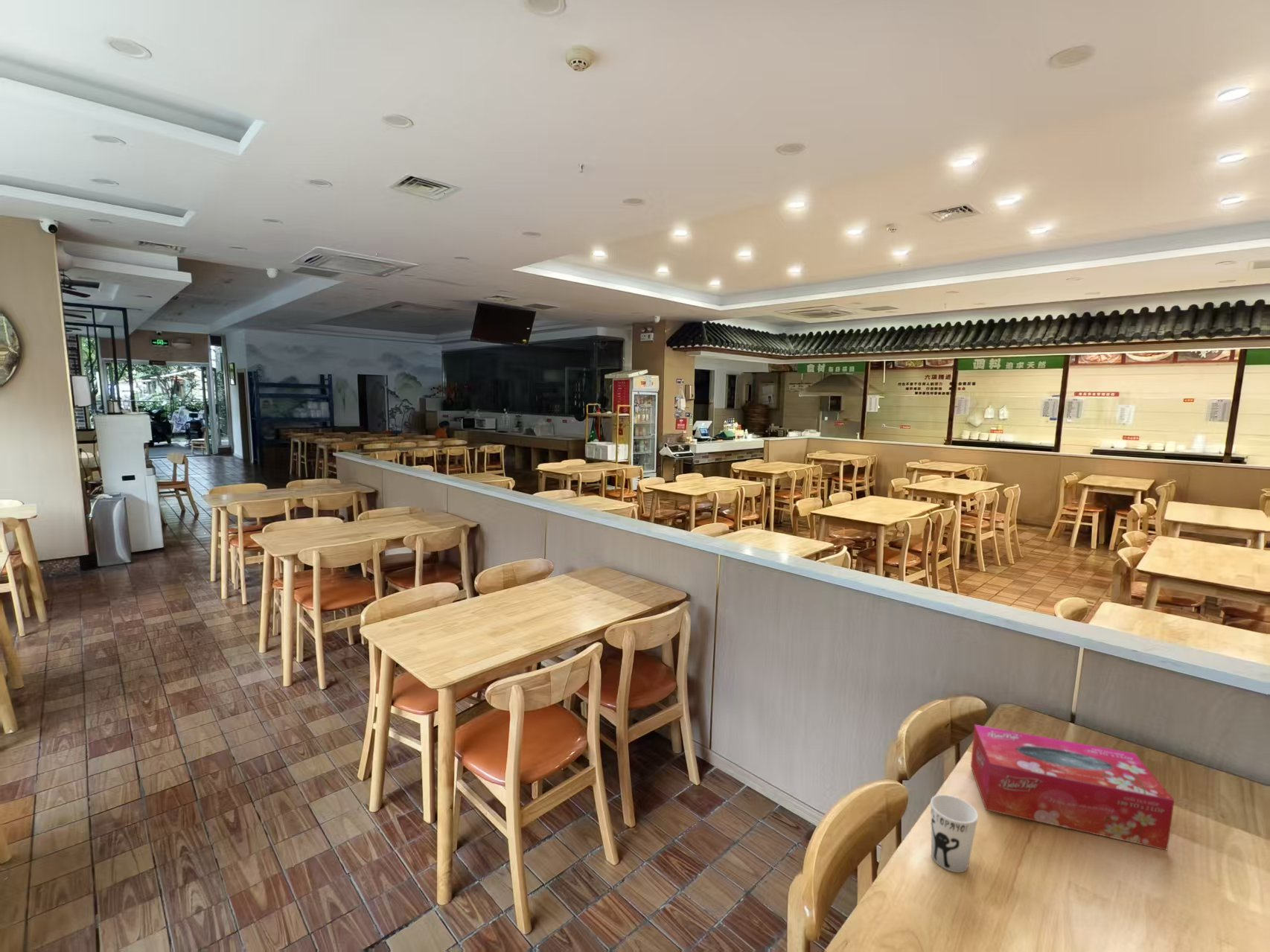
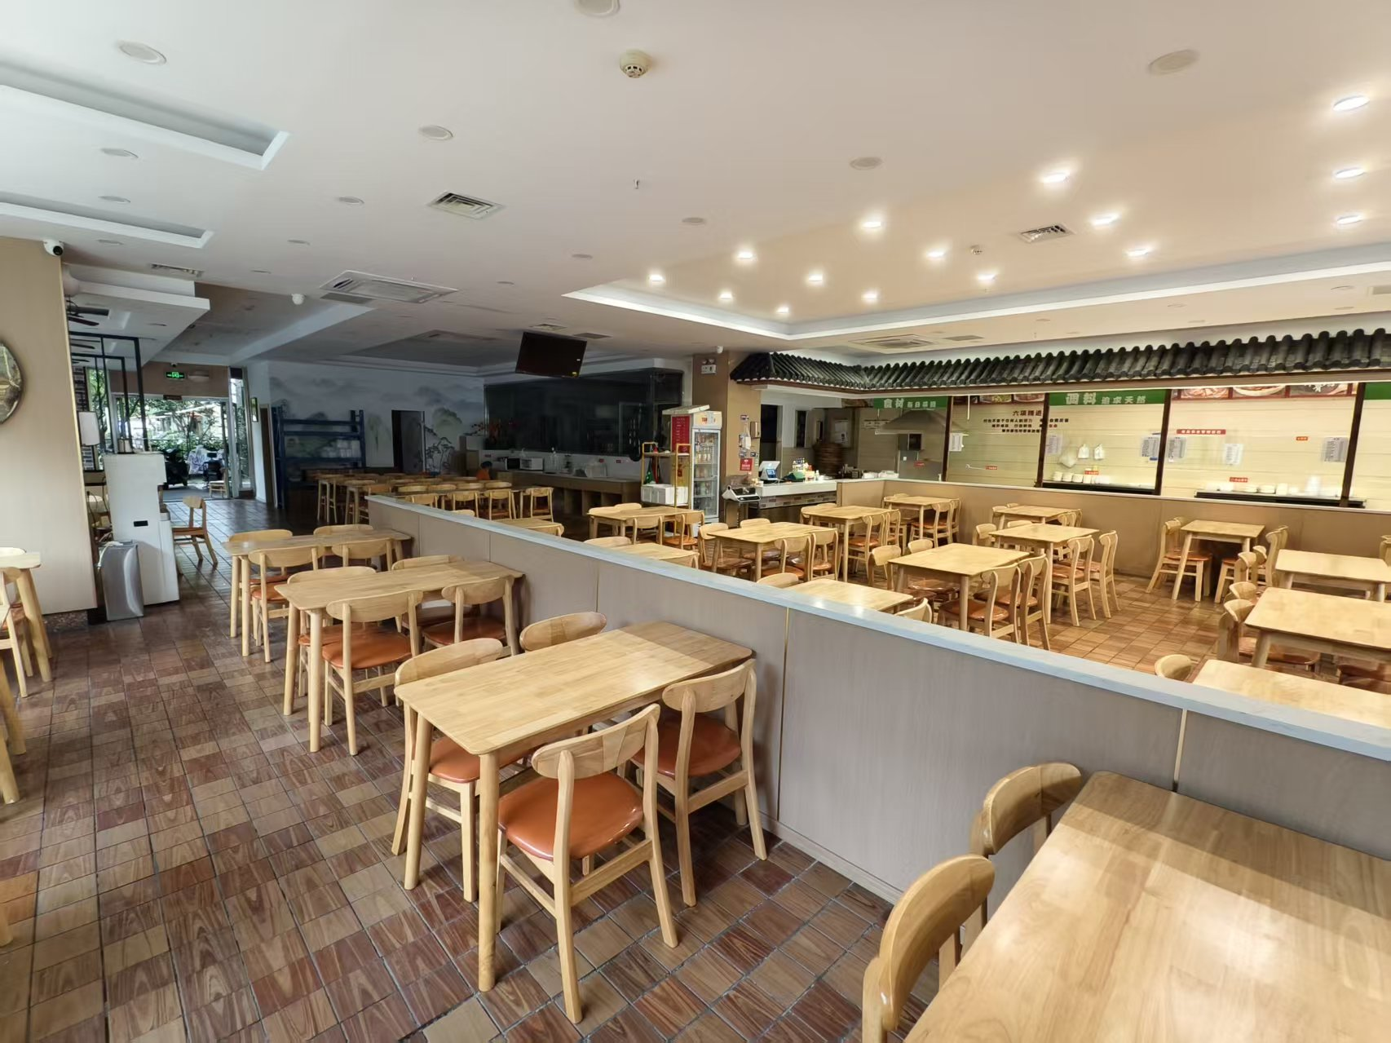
- cup [930,793,979,873]
- tissue box [970,724,1175,851]
